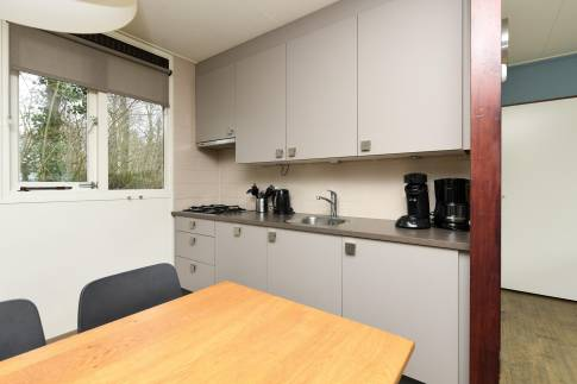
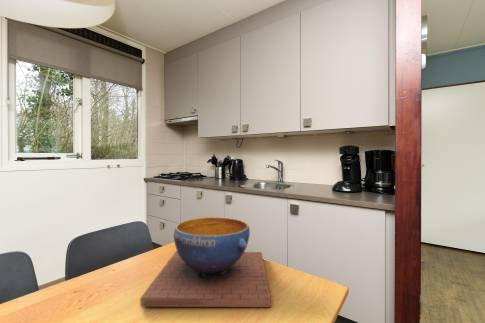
+ decorative bowl [139,216,272,308]
